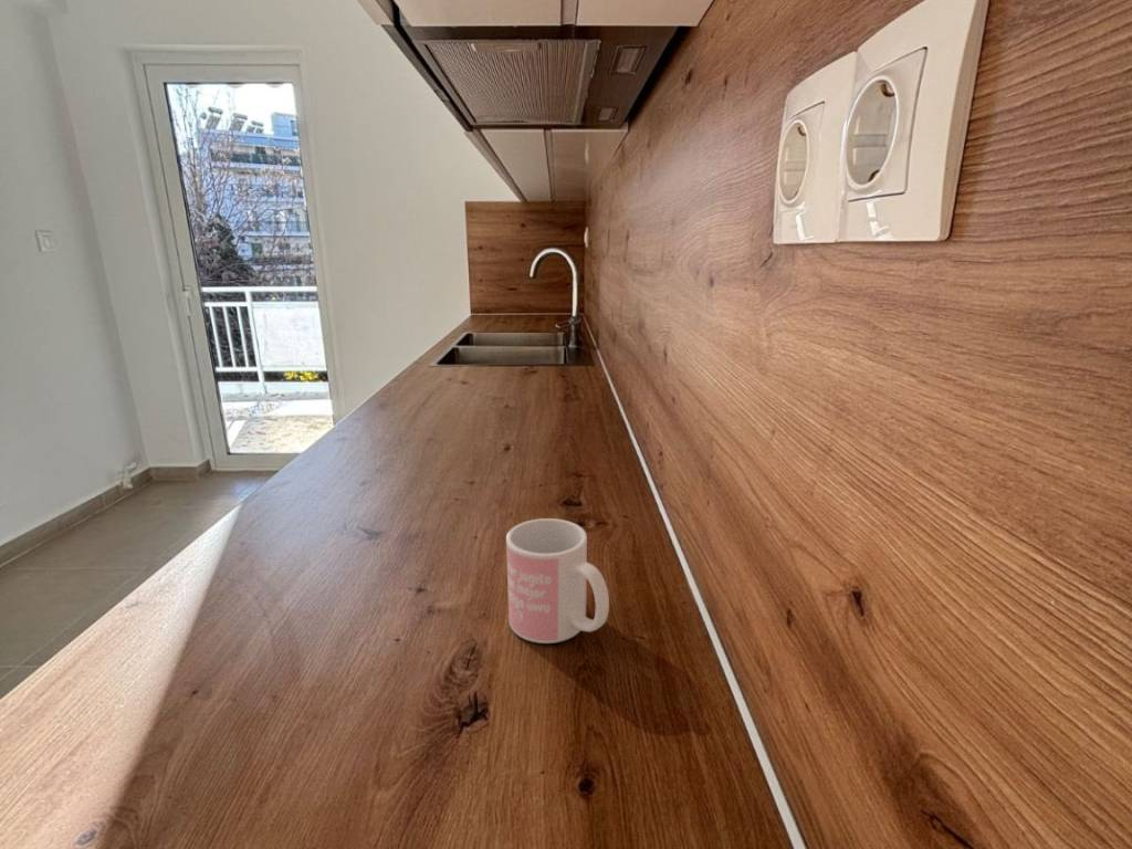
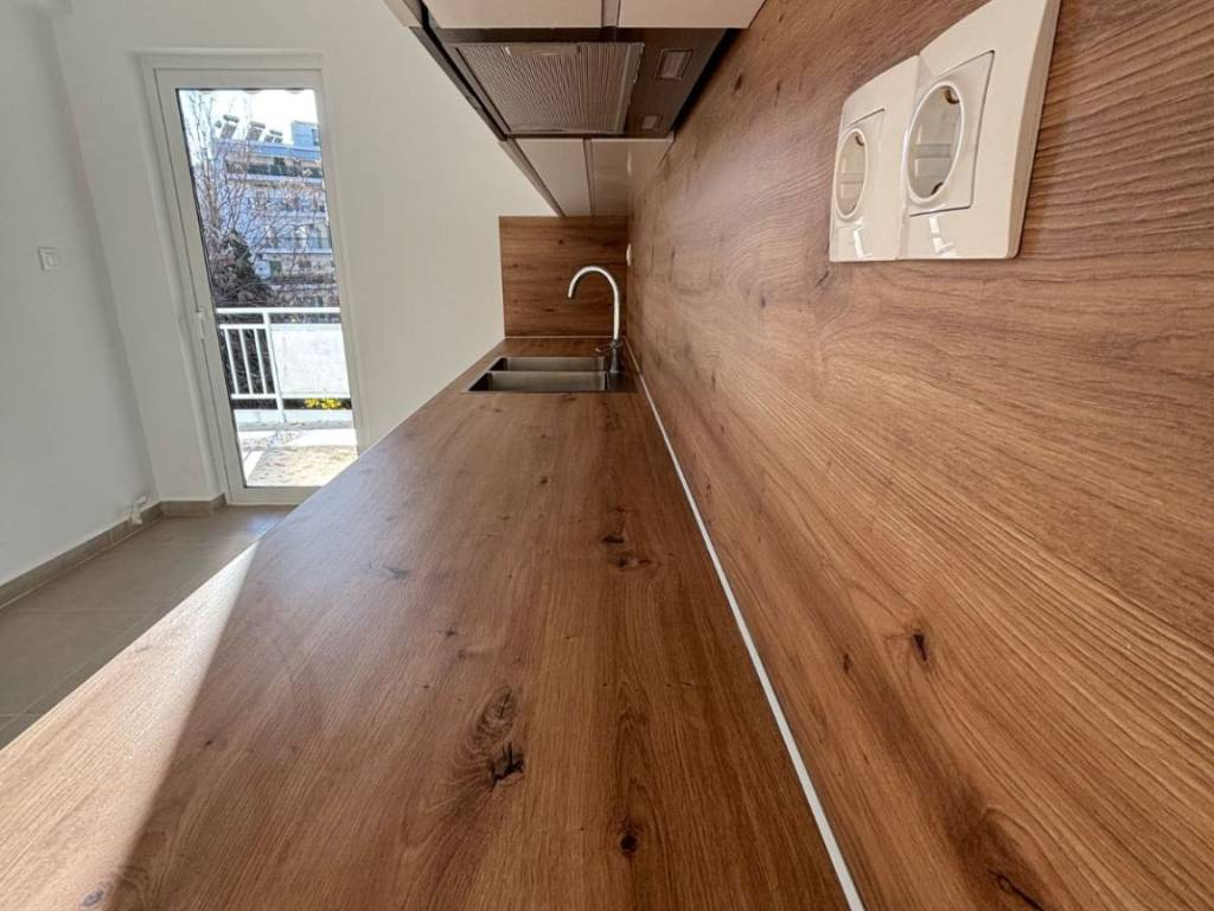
- mug [505,517,610,644]
